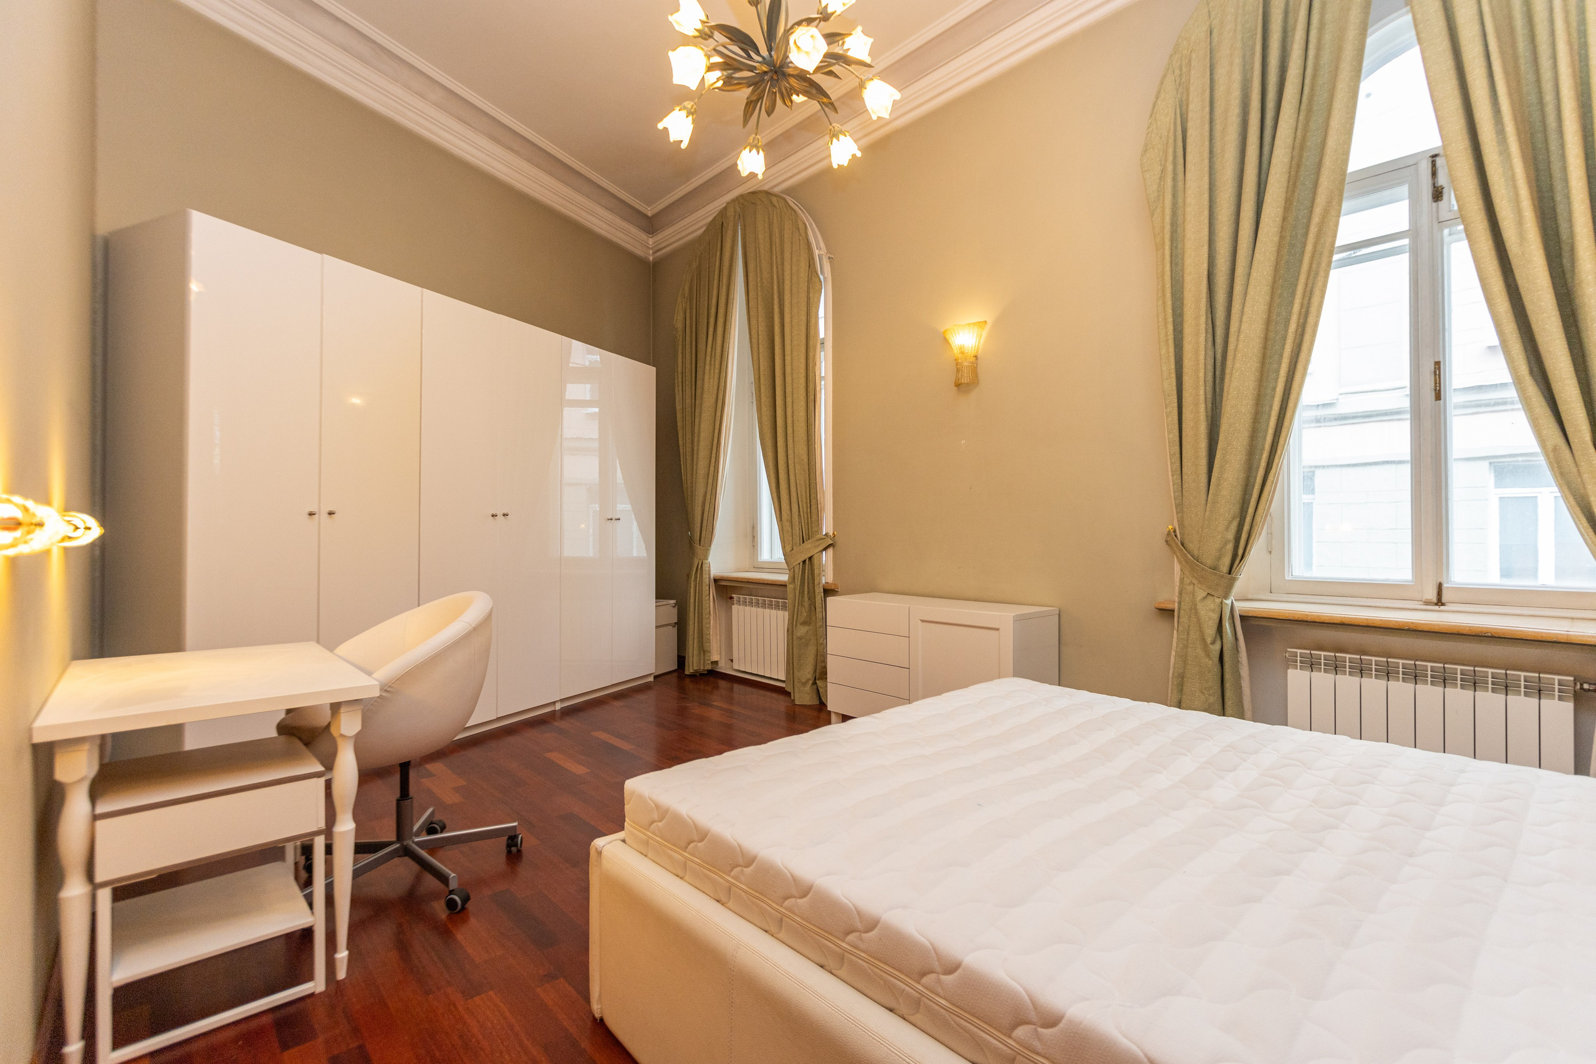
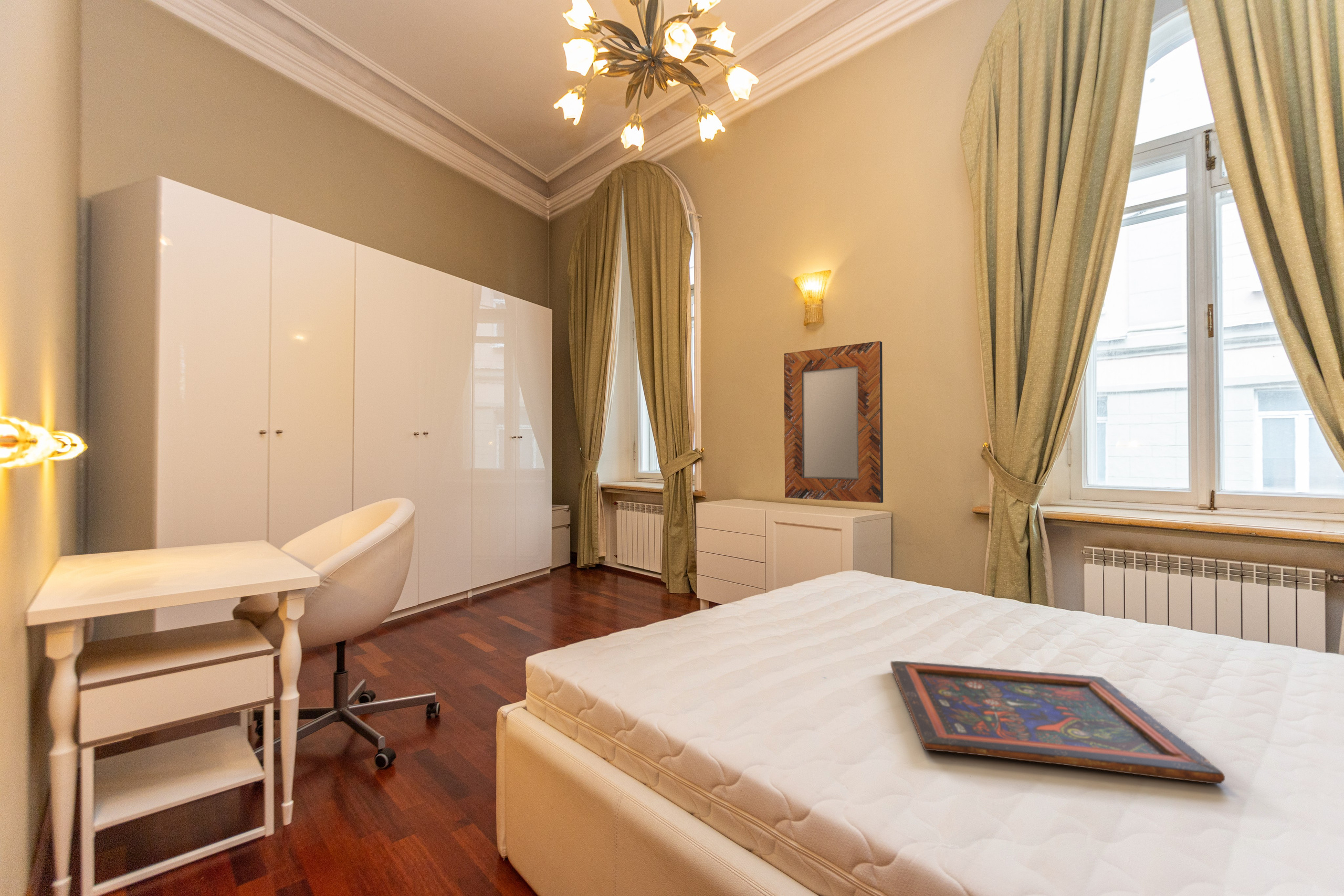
+ painted panel [890,660,1225,785]
+ home mirror [783,341,884,503]
